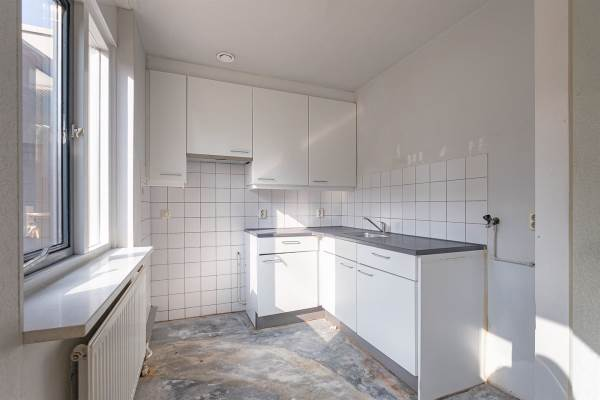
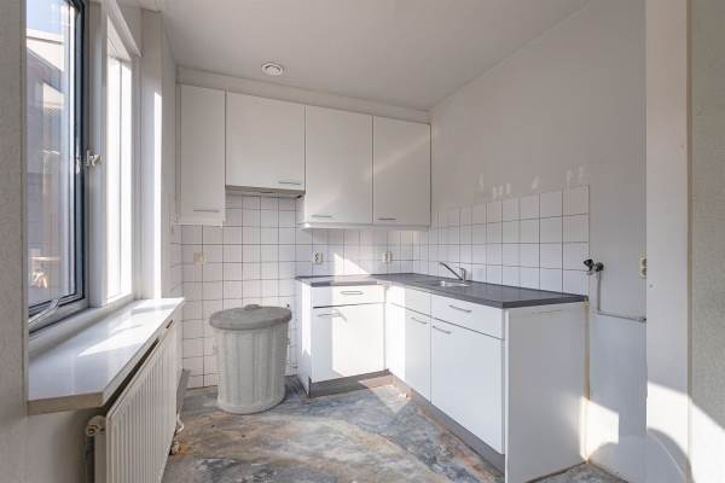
+ trash can [208,303,294,415]
